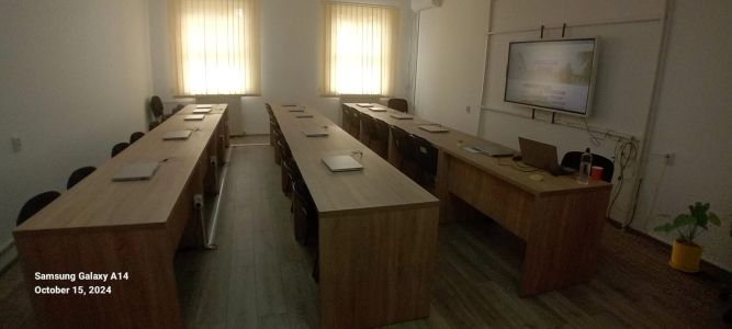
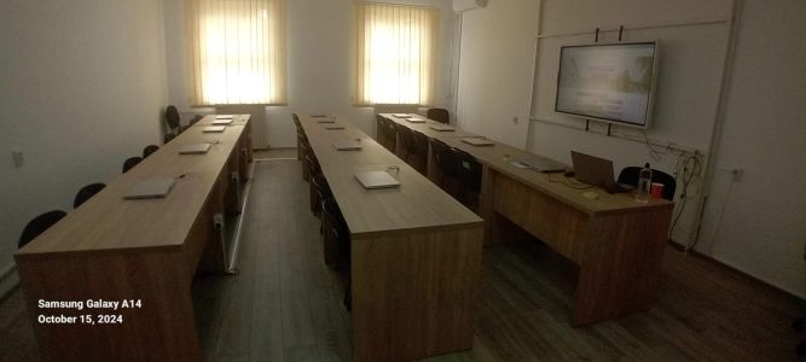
- house plant [652,201,732,274]
